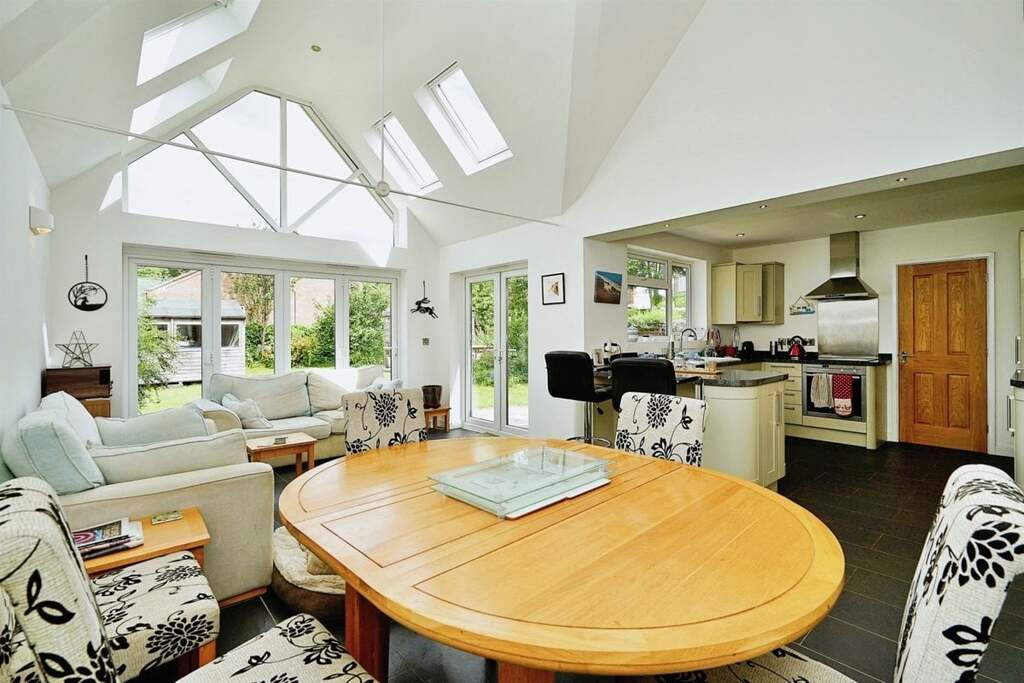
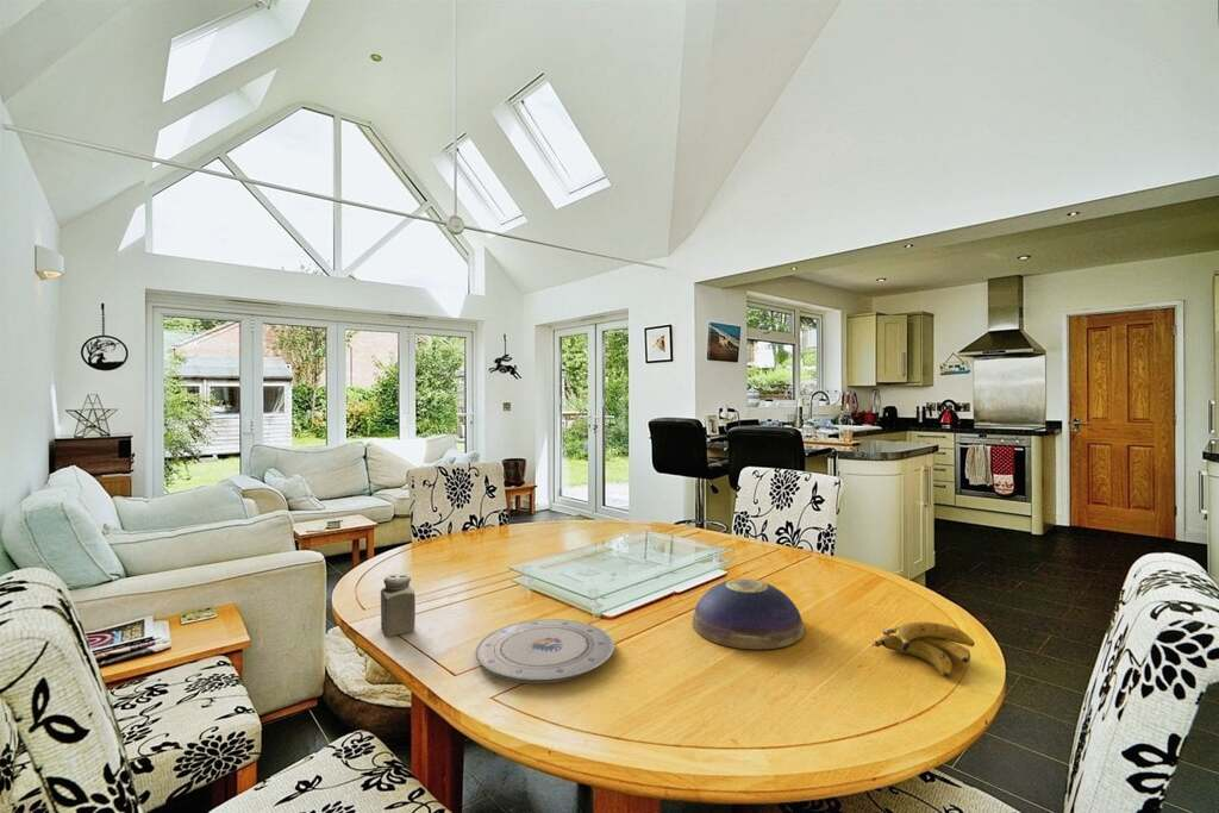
+ decorative bowl [692,577,805,650]
+ salt shaker [380,573,417,638]
+ plate [475,618,615,684]
+ banana [870,621,976,678]
